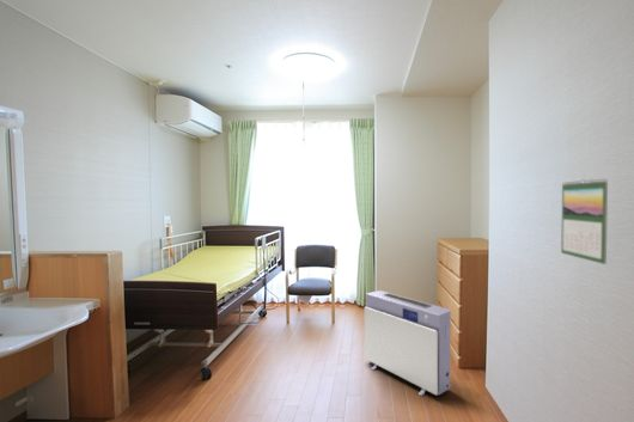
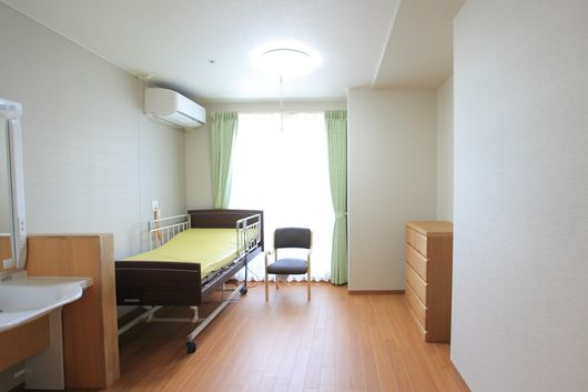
- calendar [560,178,609,265]
- air purifier [364,289,452,397]
